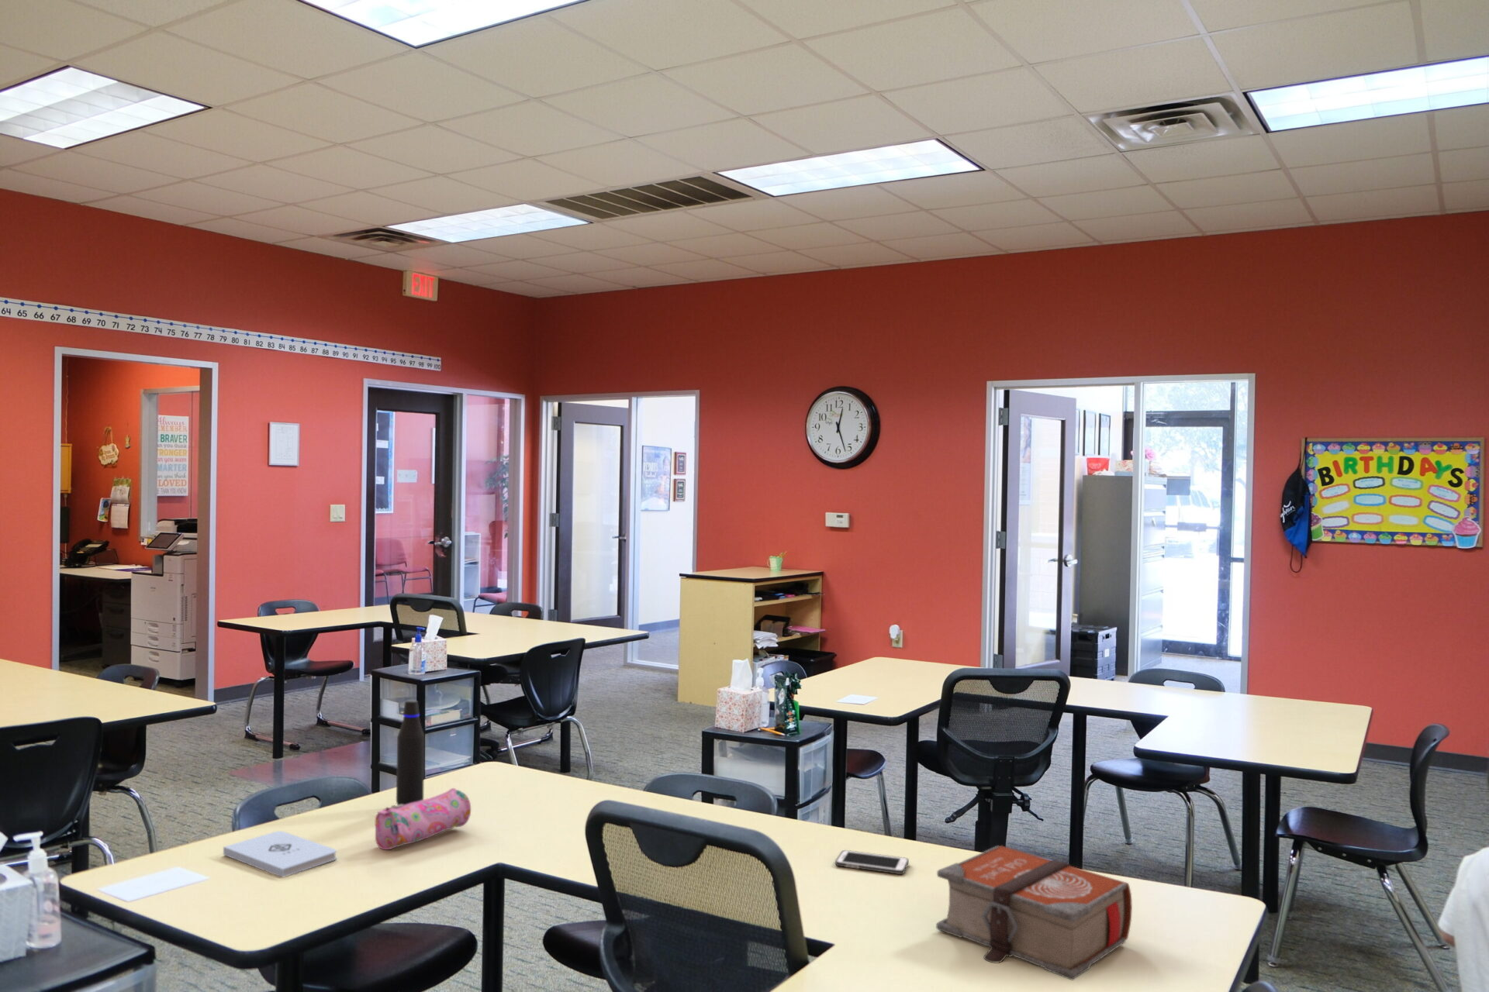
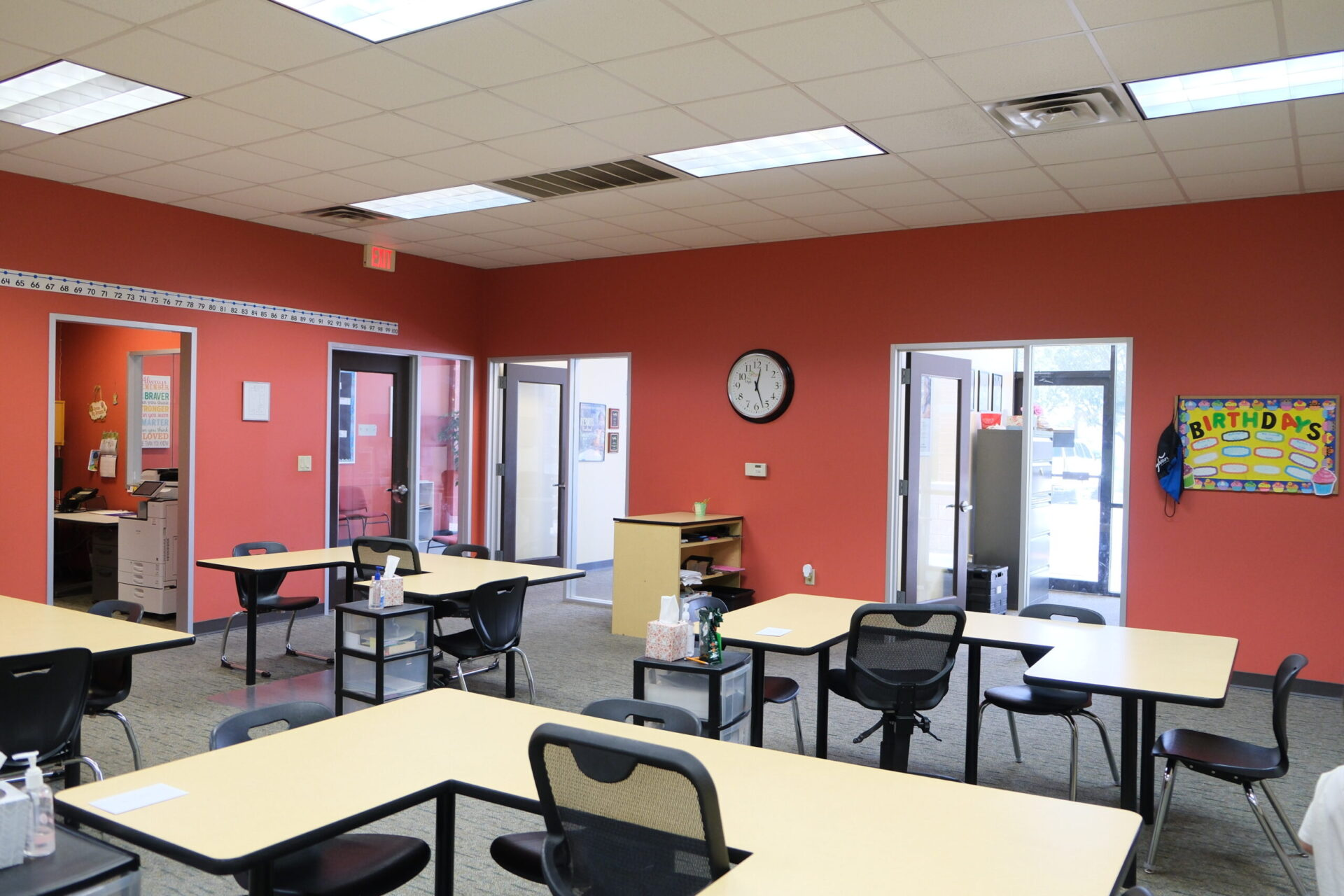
- cell phone [834,849,910,875]
- notepad [223,830,337,878]
- water bottle [396,700,425,805]
- pencil case [374,787,472,850]
- bible [935,845,1133,981]
